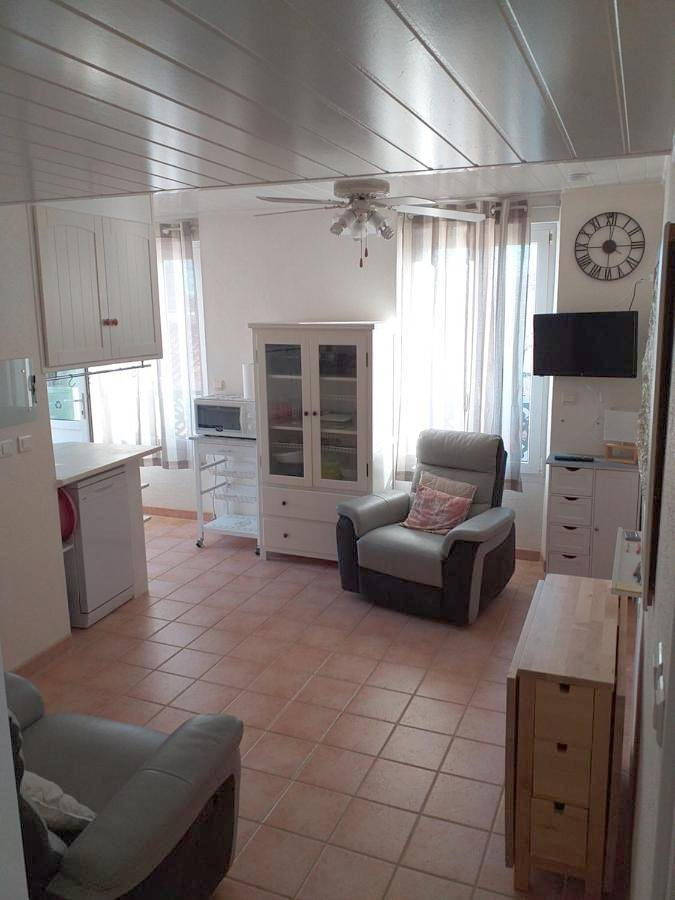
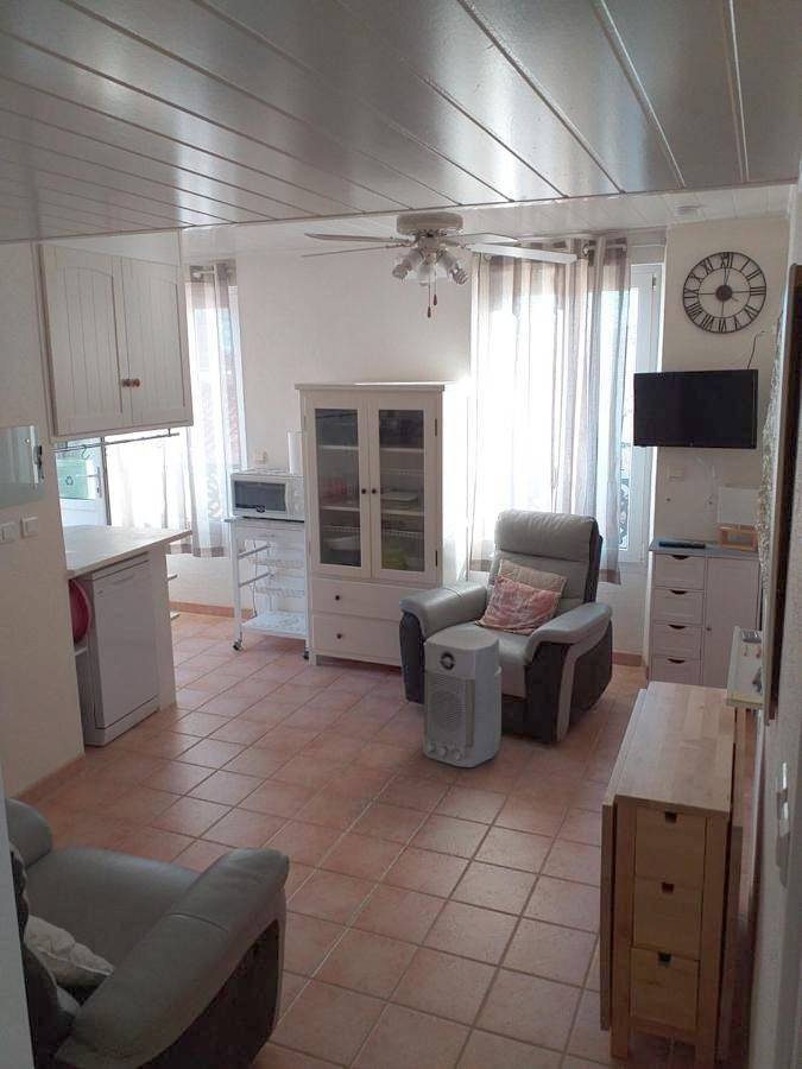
+ air purifier [421,628,503,768]
